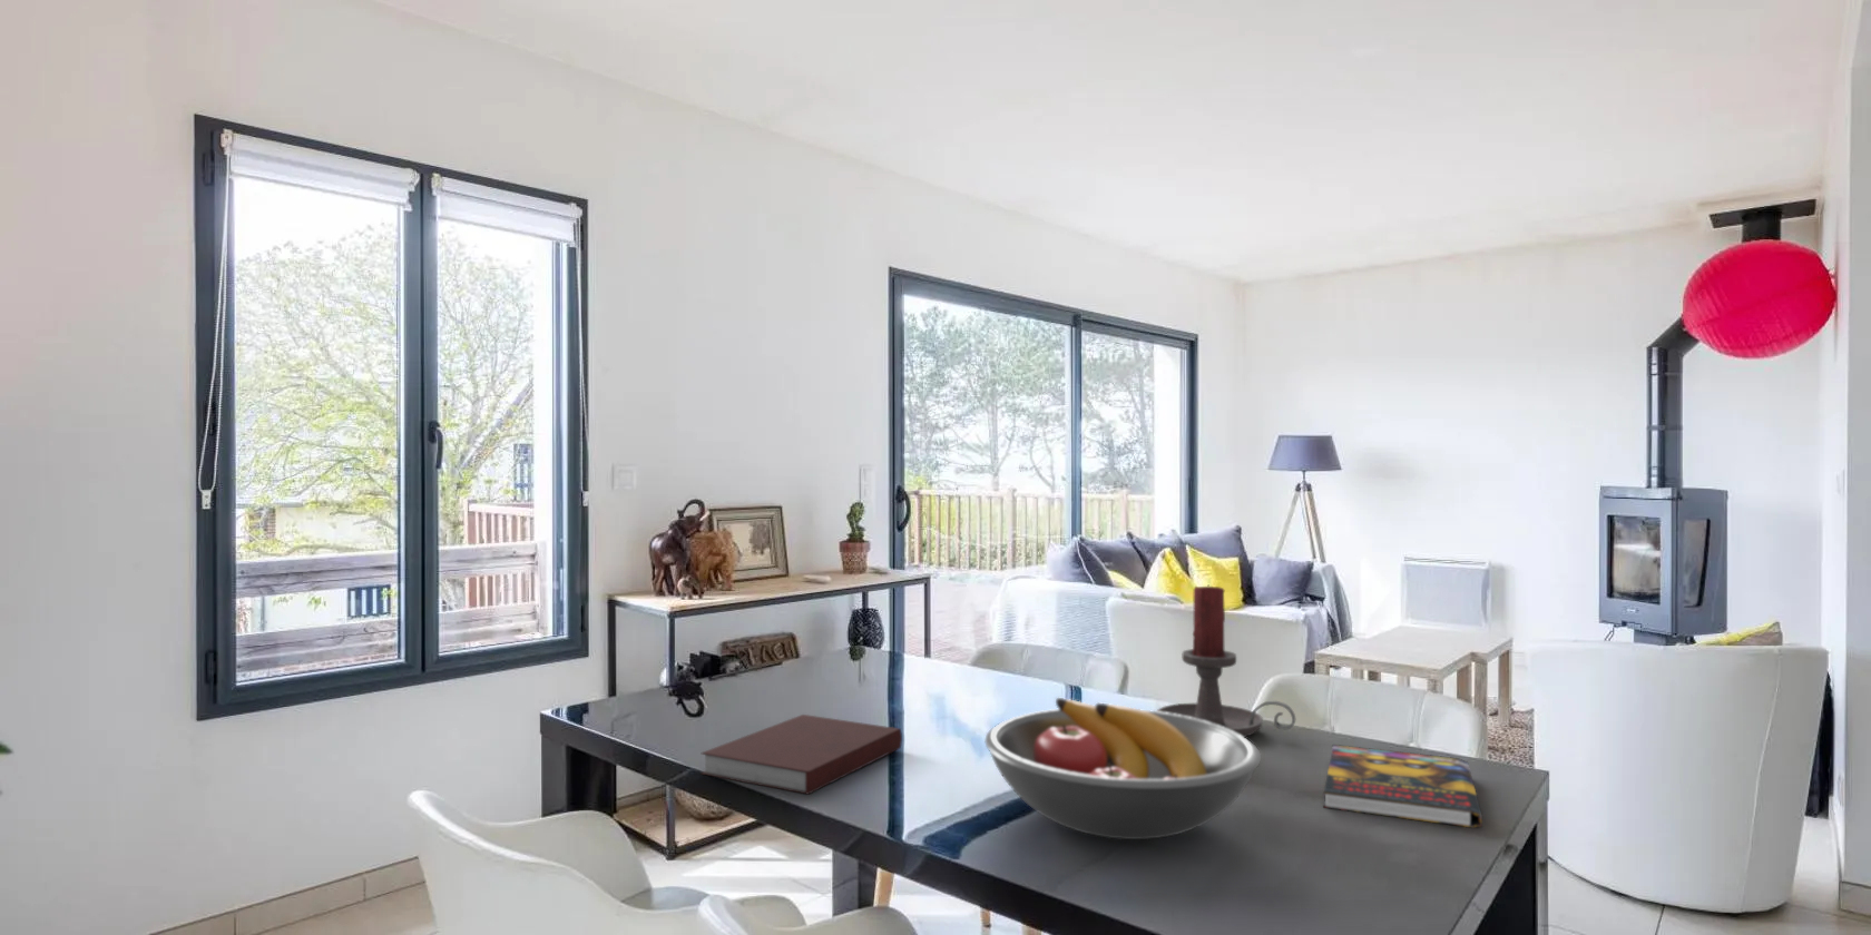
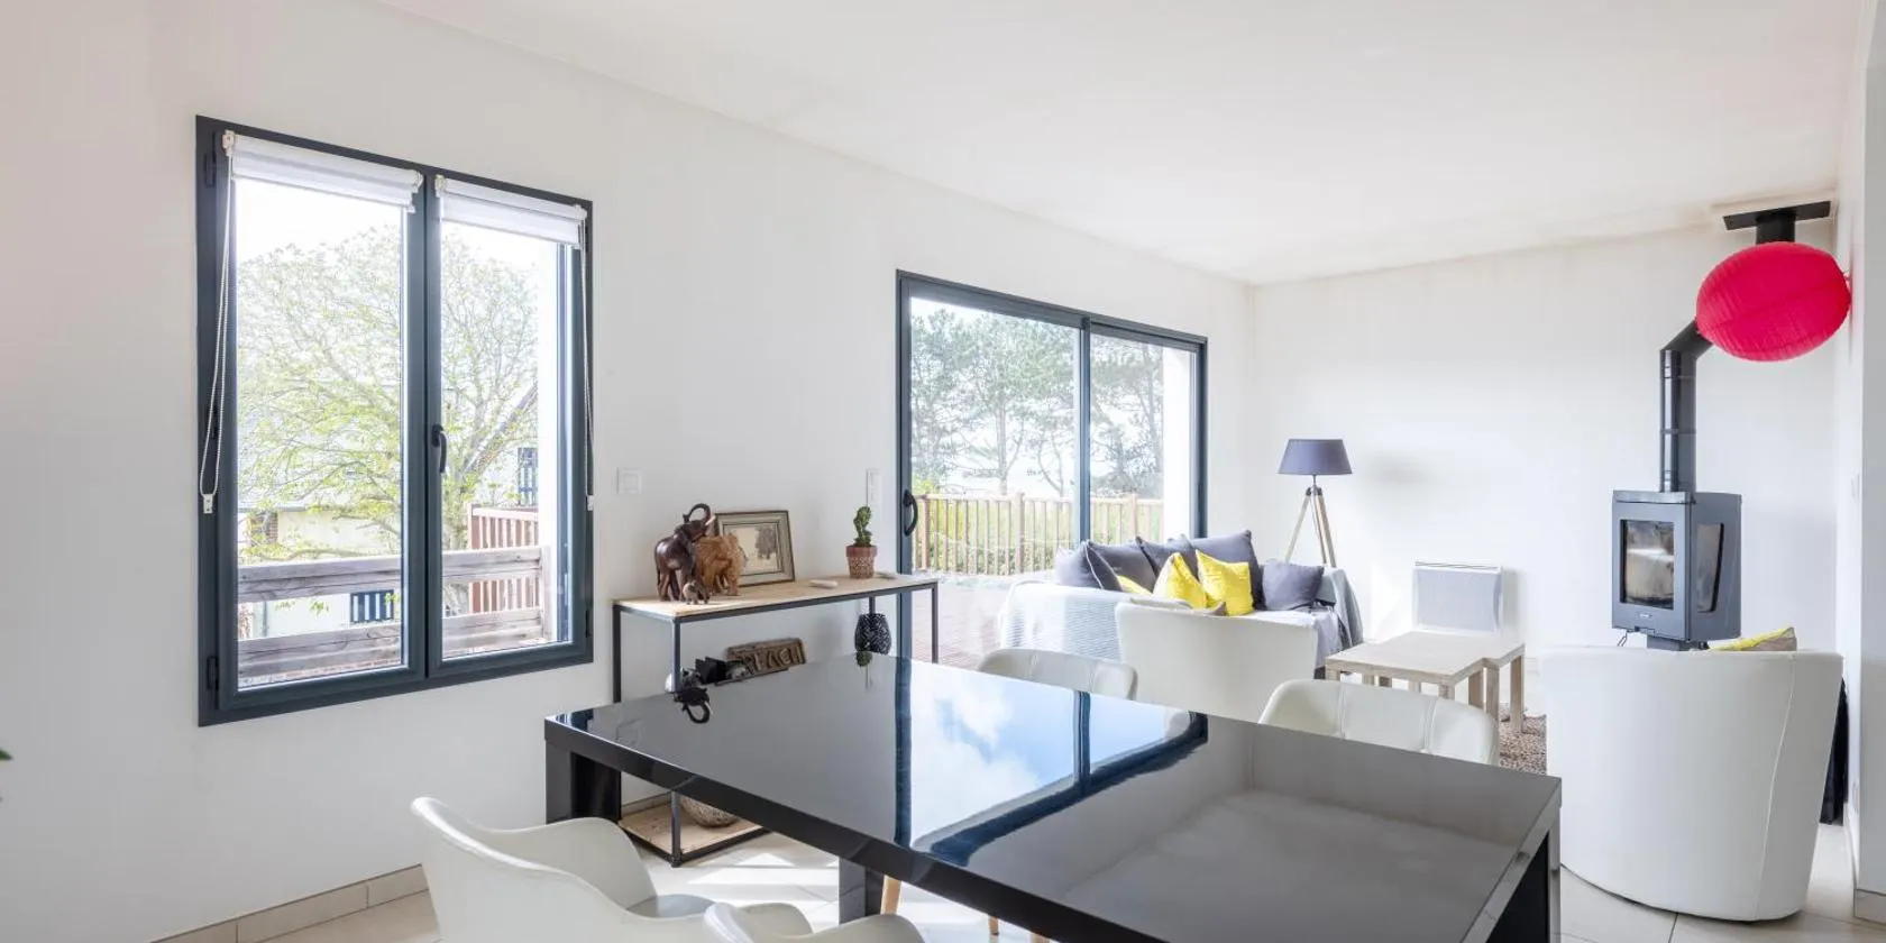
- book [1322,743,1483,828]
- notebook [699,713,903,795]
- candle holder [1156,586,1296,738]
- fruit bowl [983,696,1261,841]
